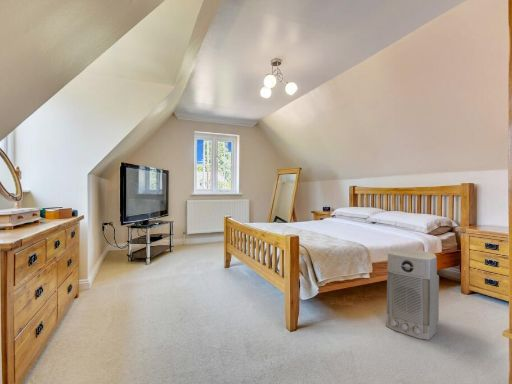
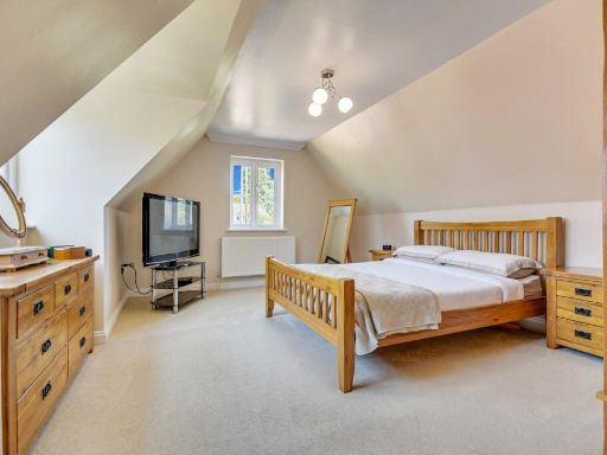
- air purifier [385,248,440,341]
